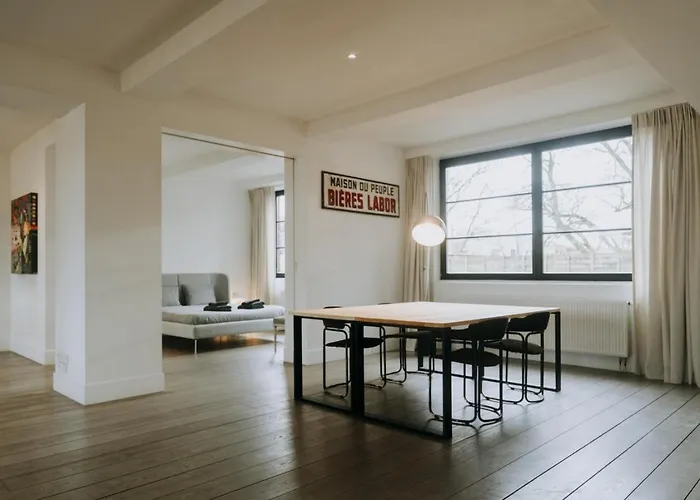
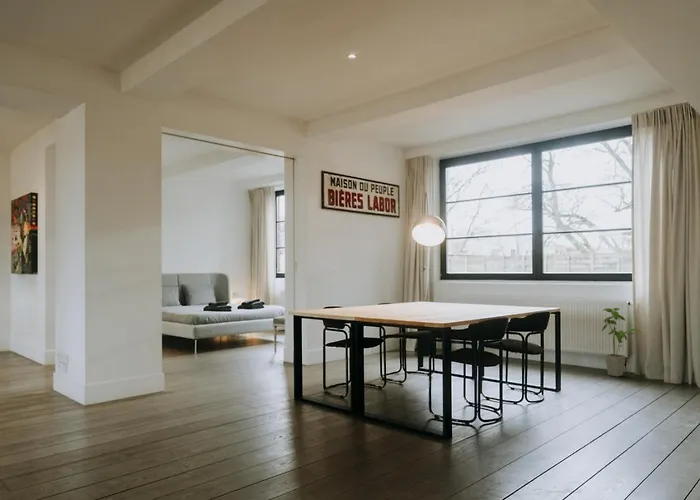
+ house plant [601,307,643,377]
